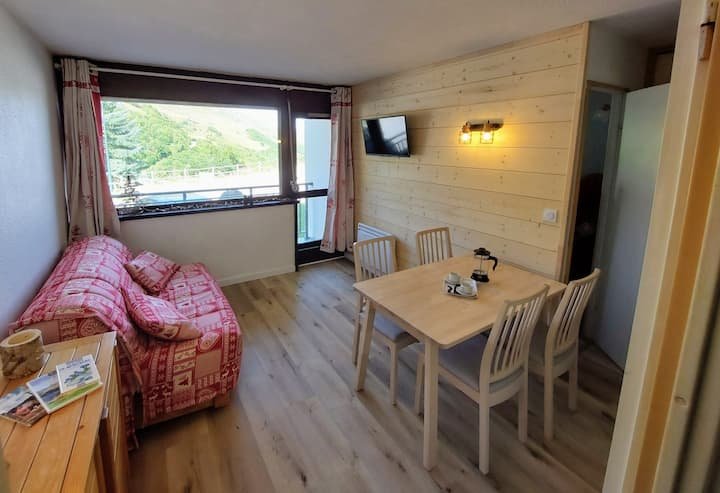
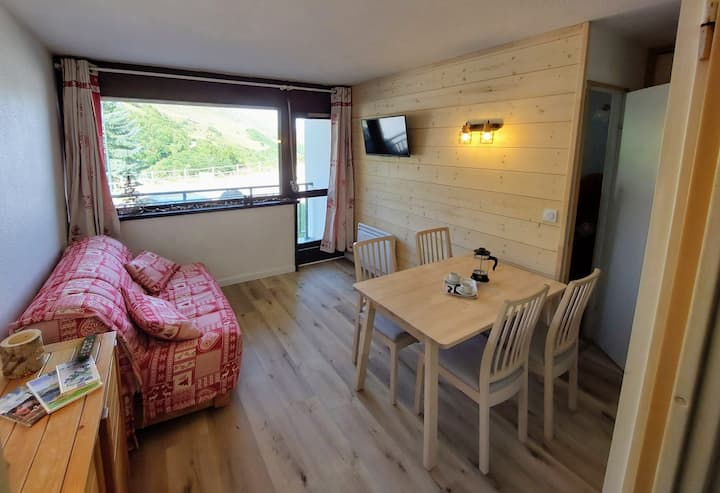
+ remote control [76,333,98,362]
